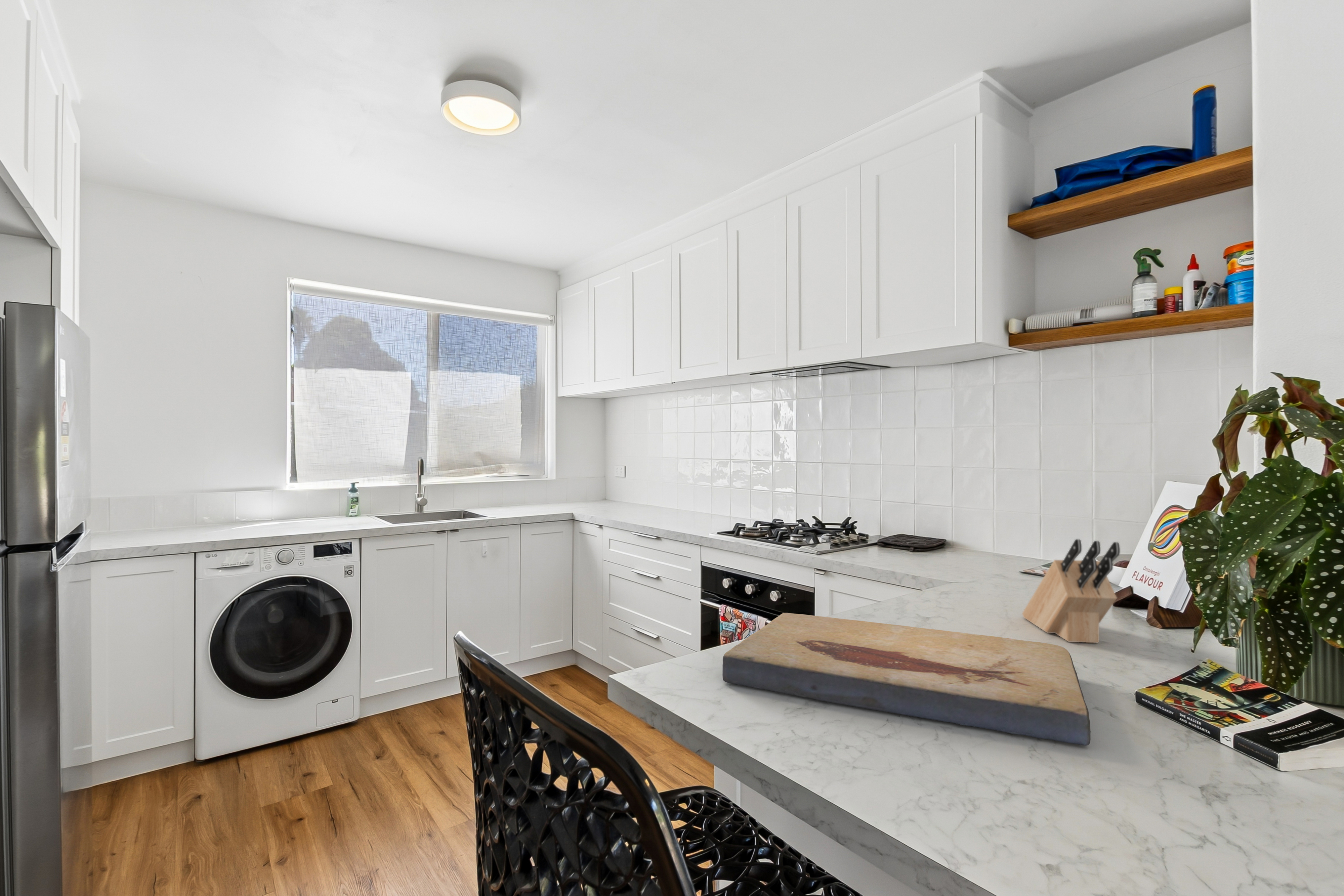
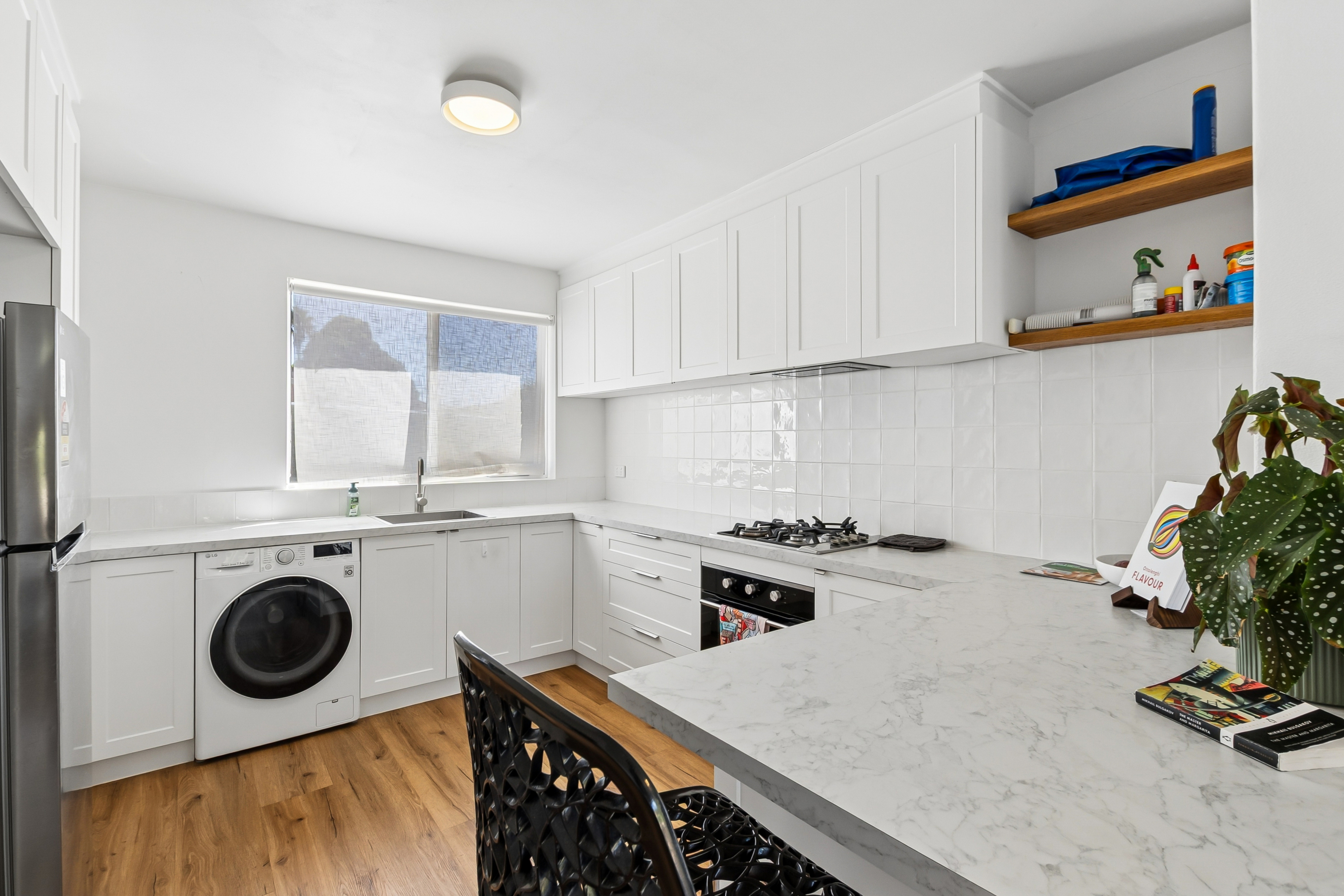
- fish fossil [722,612,1091,746]
- knife block [1022,539,1120,643]
